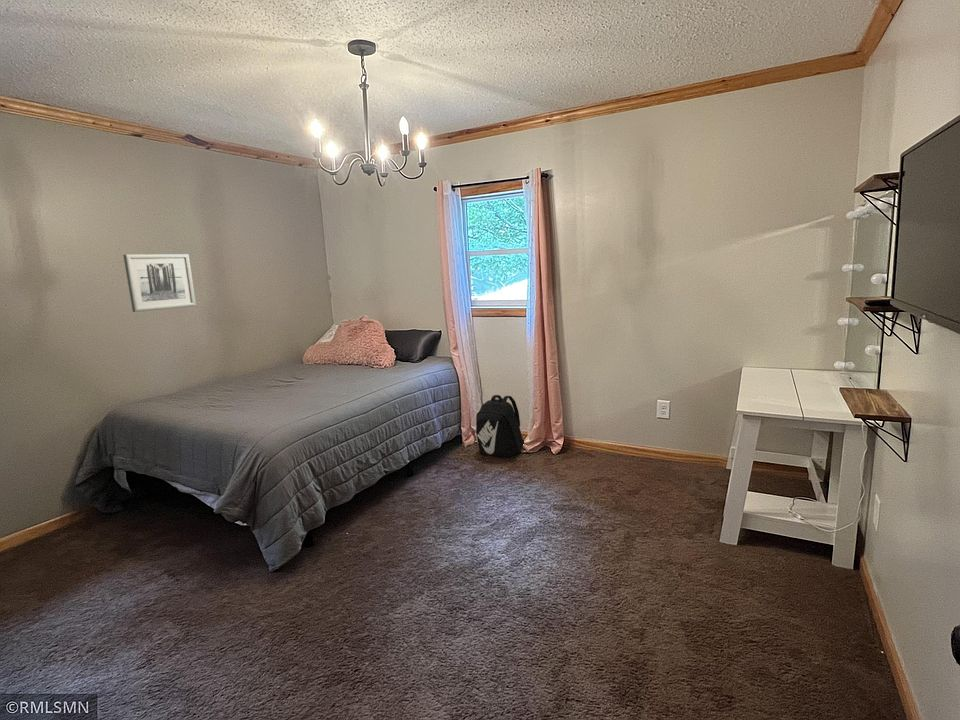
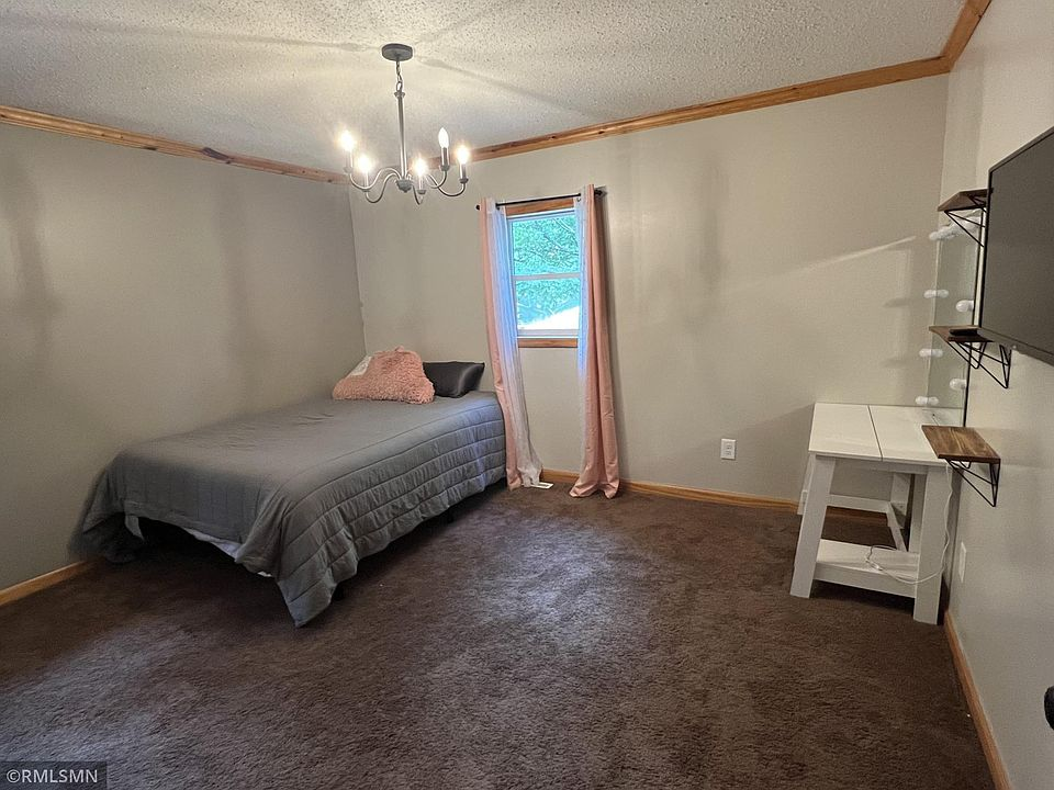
- wall art [122,253,197,313]
- backpack [475,394,525,458]
